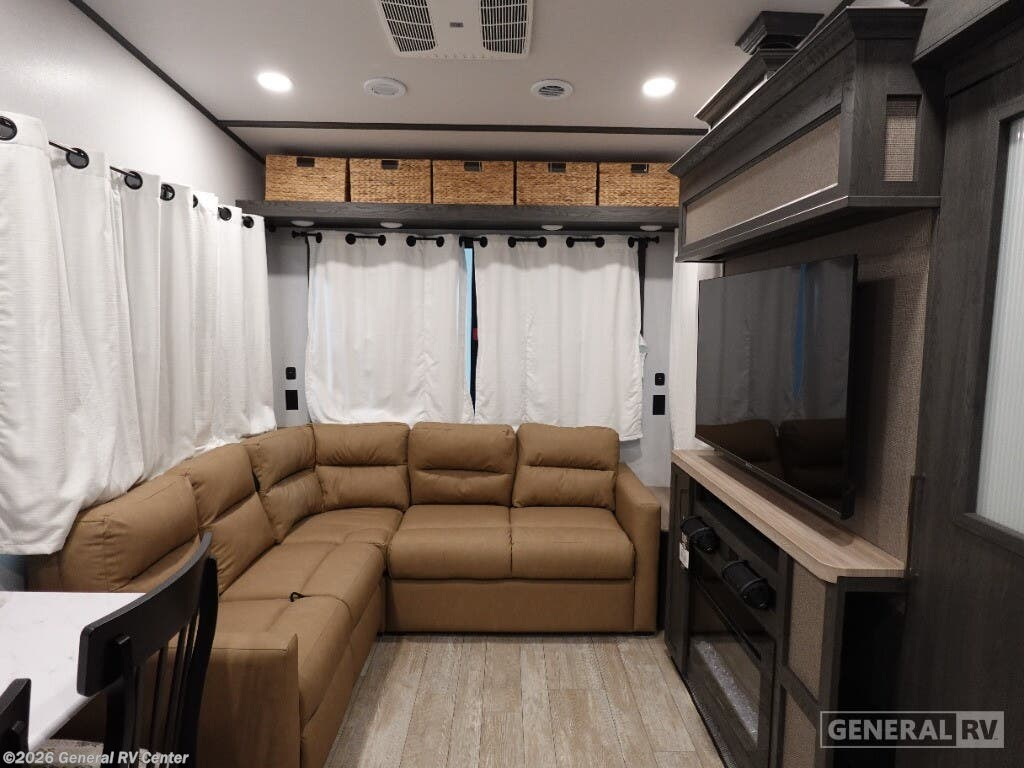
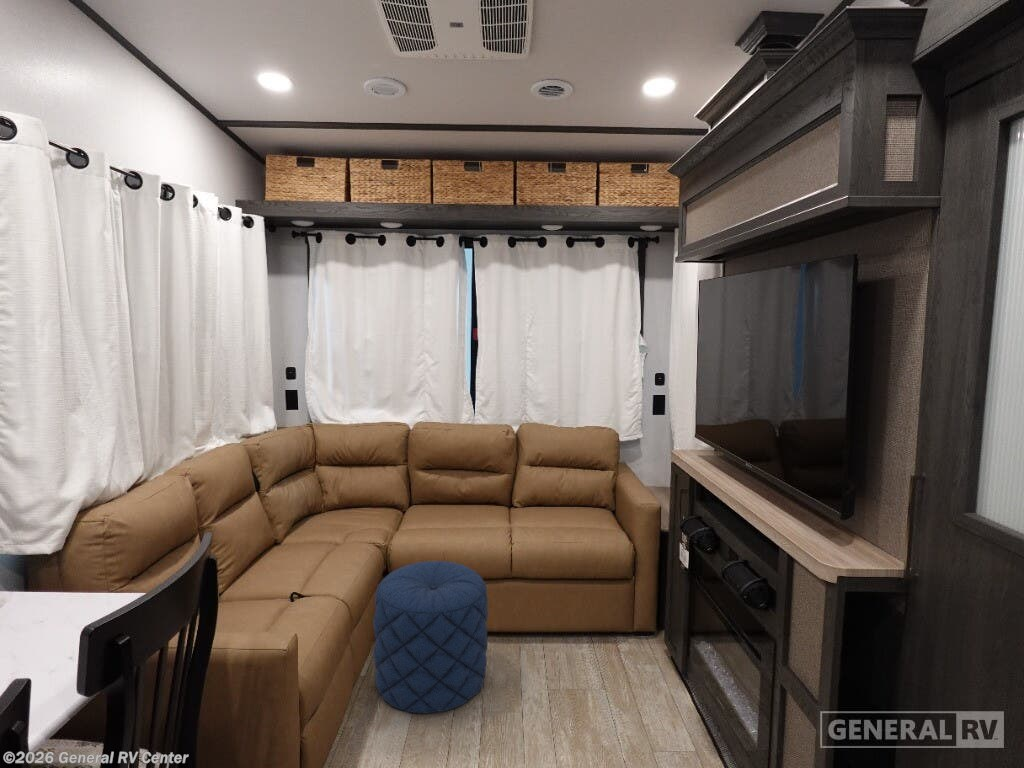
+ pouf [372,560,489,715]
